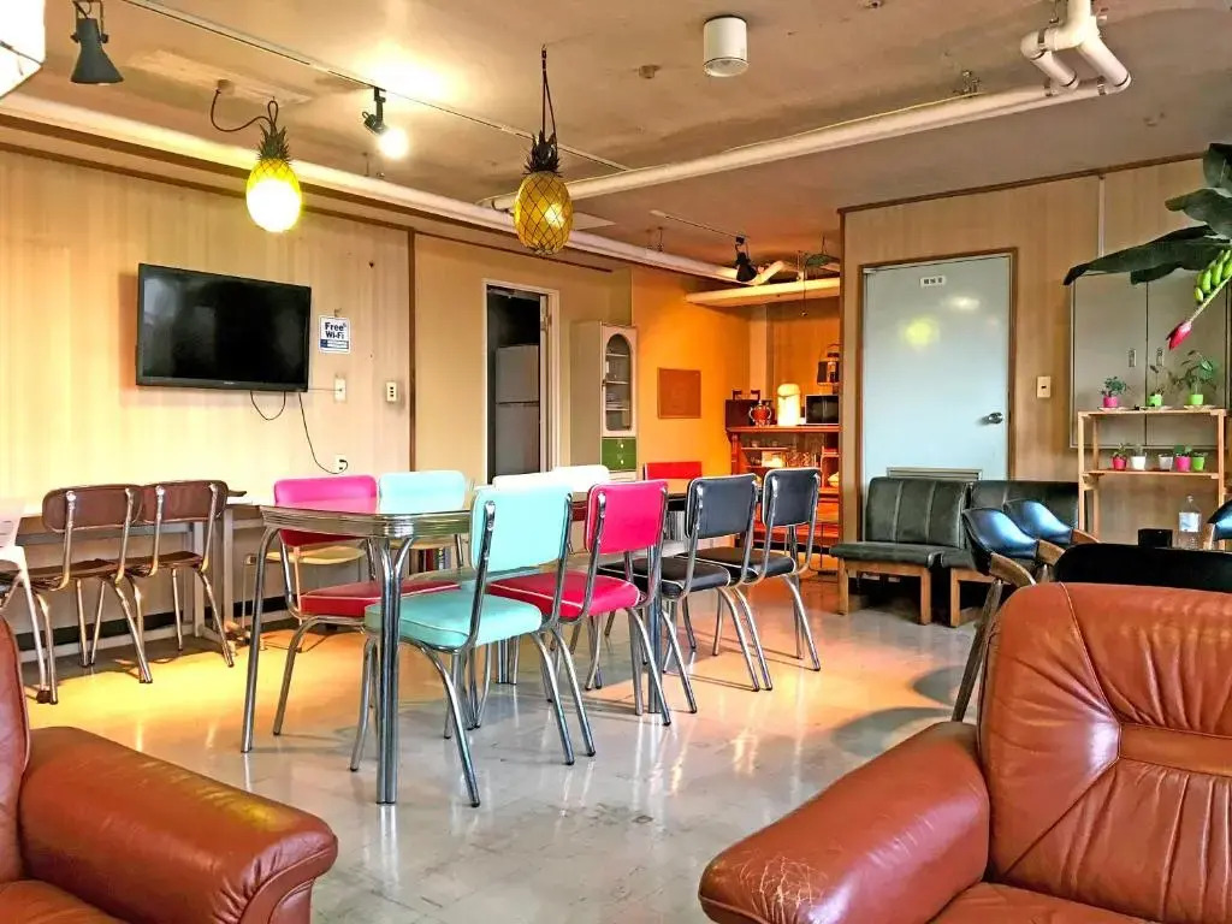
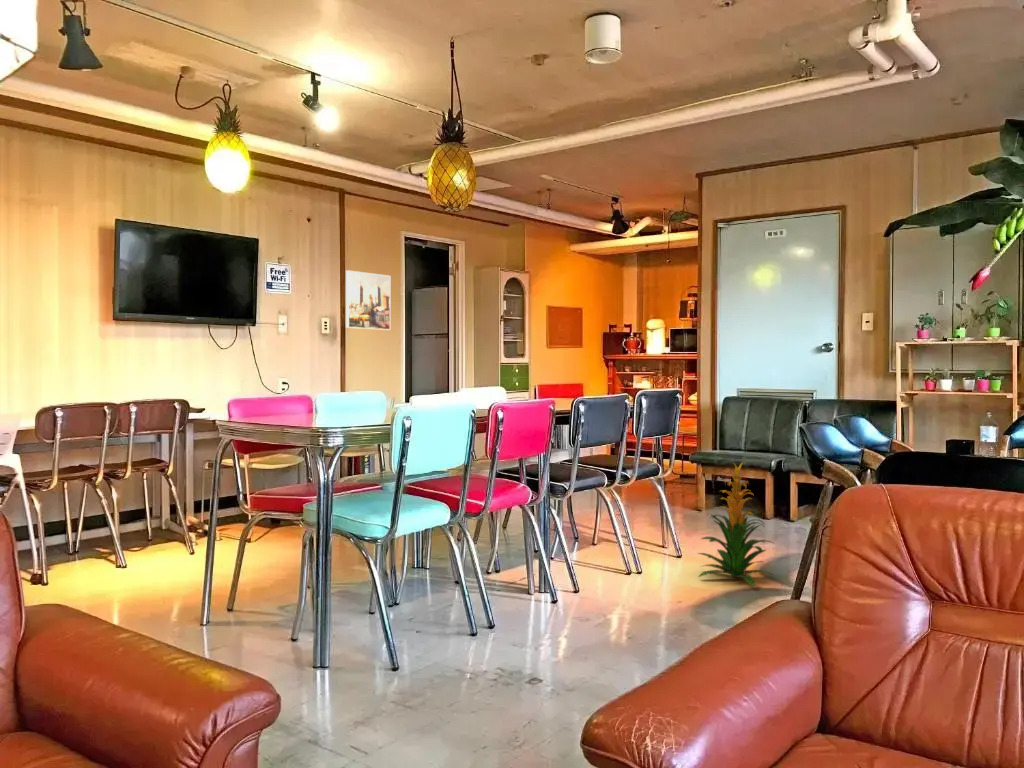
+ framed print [345,269,391,331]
+ indoor plant [696,461,776,587]
